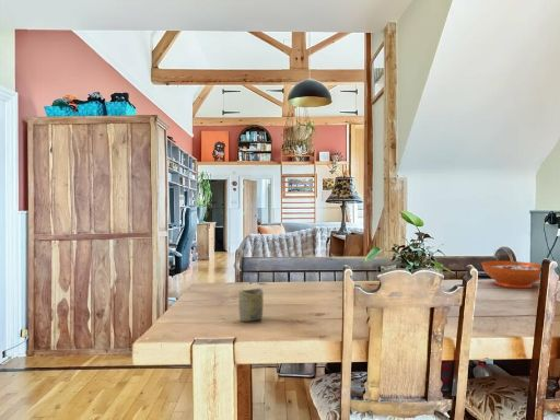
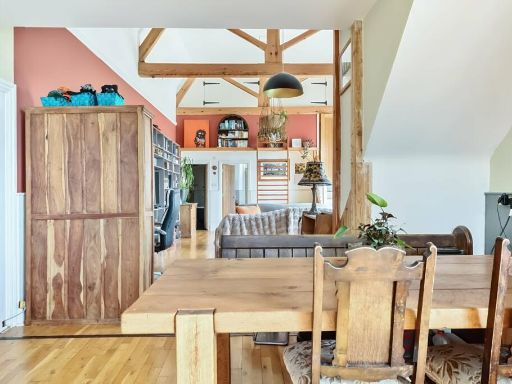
- cup [237,288,265,323]
- decorative bowl [480,260,542,289]
